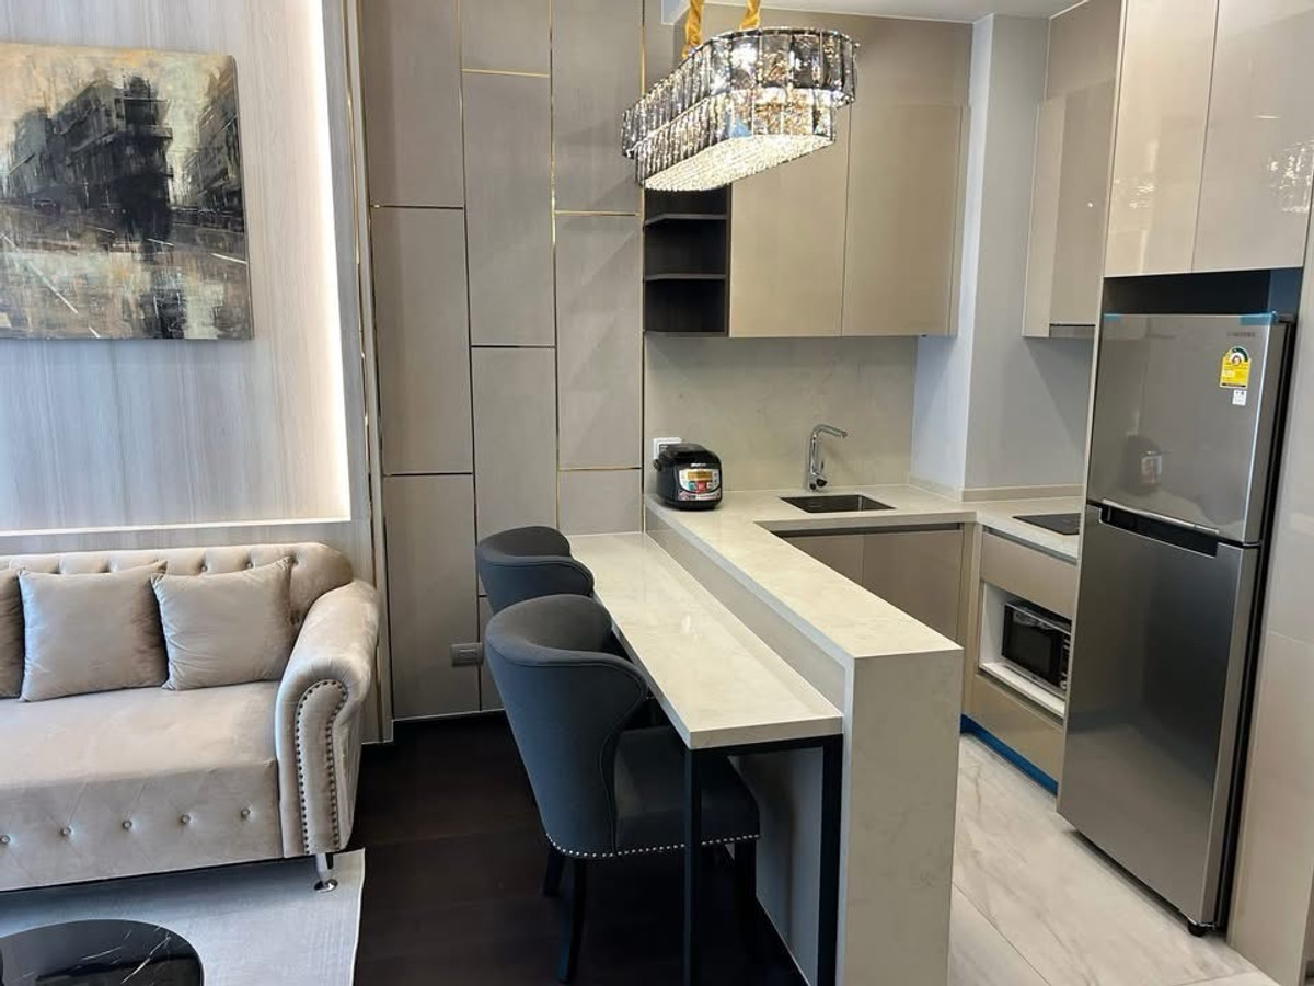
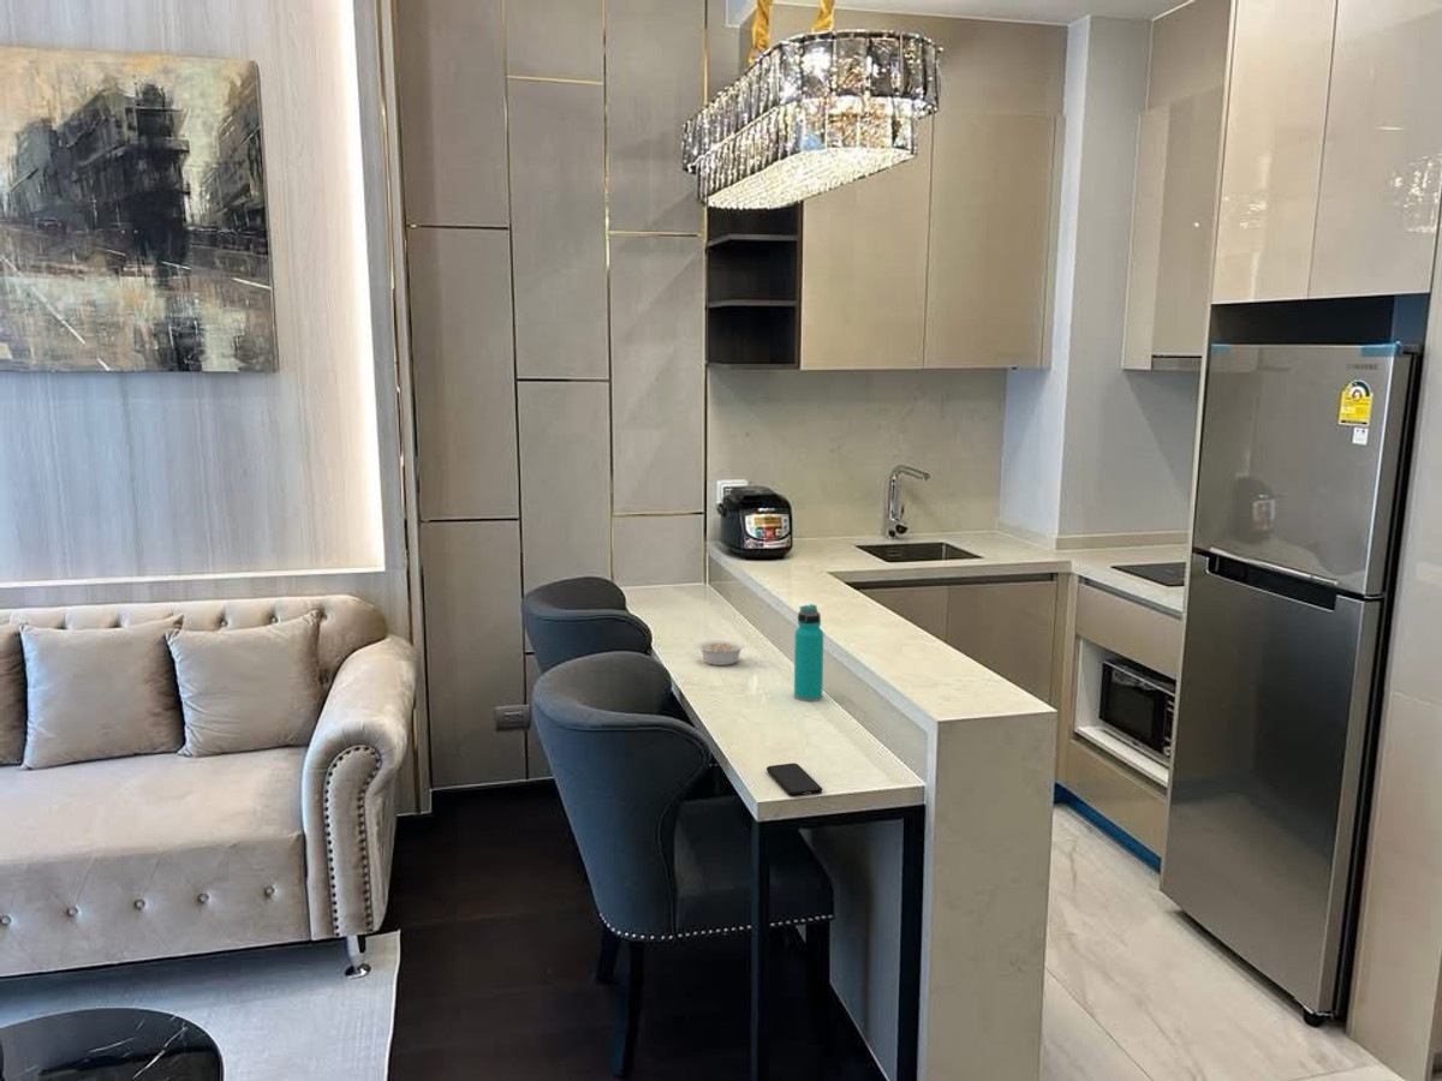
+ water bottle [793,603,824,703]
+ legume [696,639,750,667]
+ smartphone [765,762,823,798]
